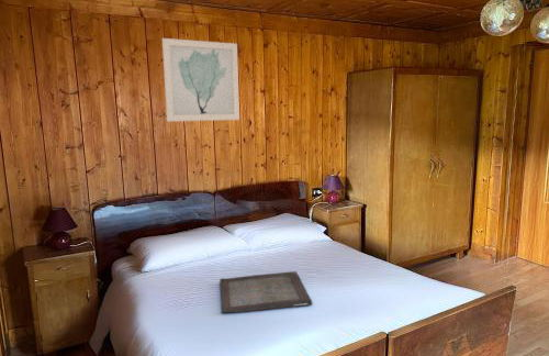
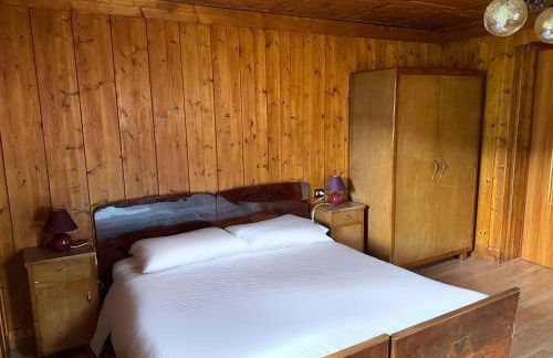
- wall art [161,37,240,123]
- serving tray [219,270,313,314]
